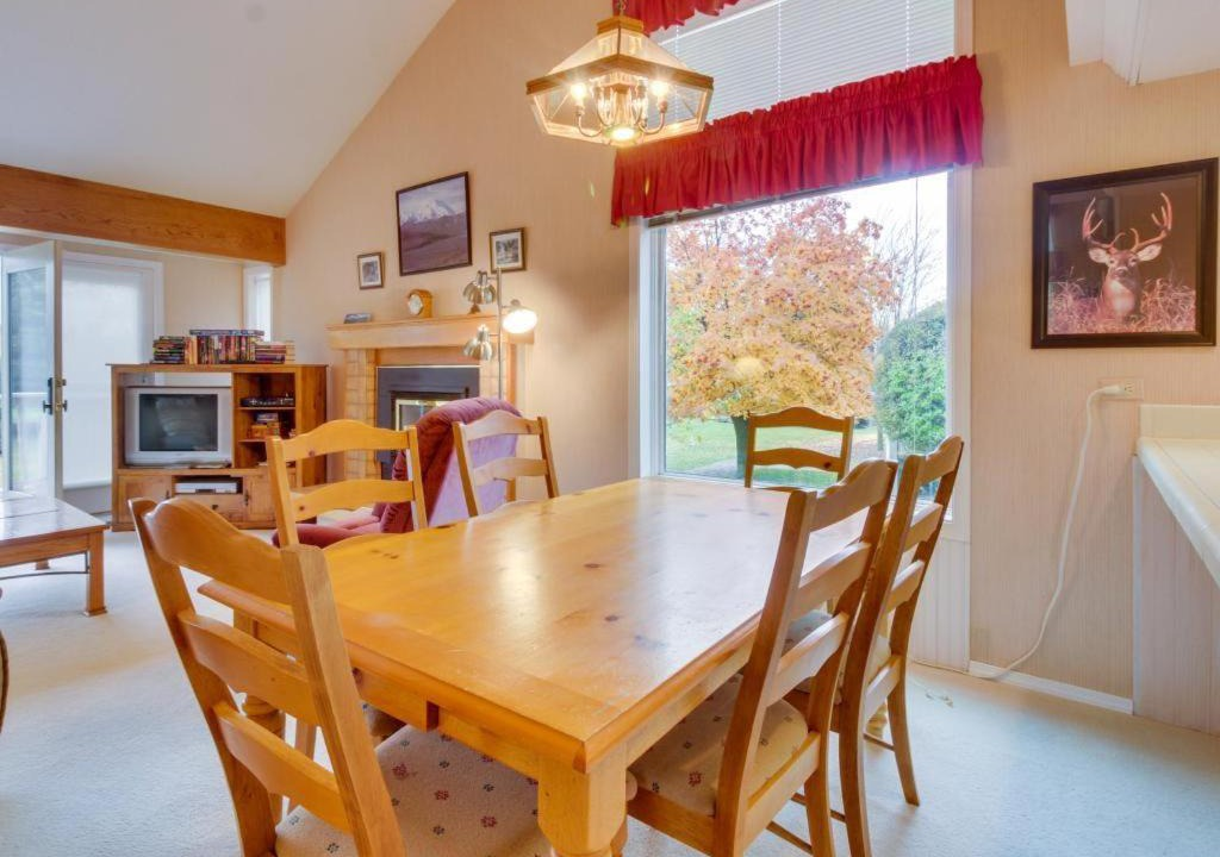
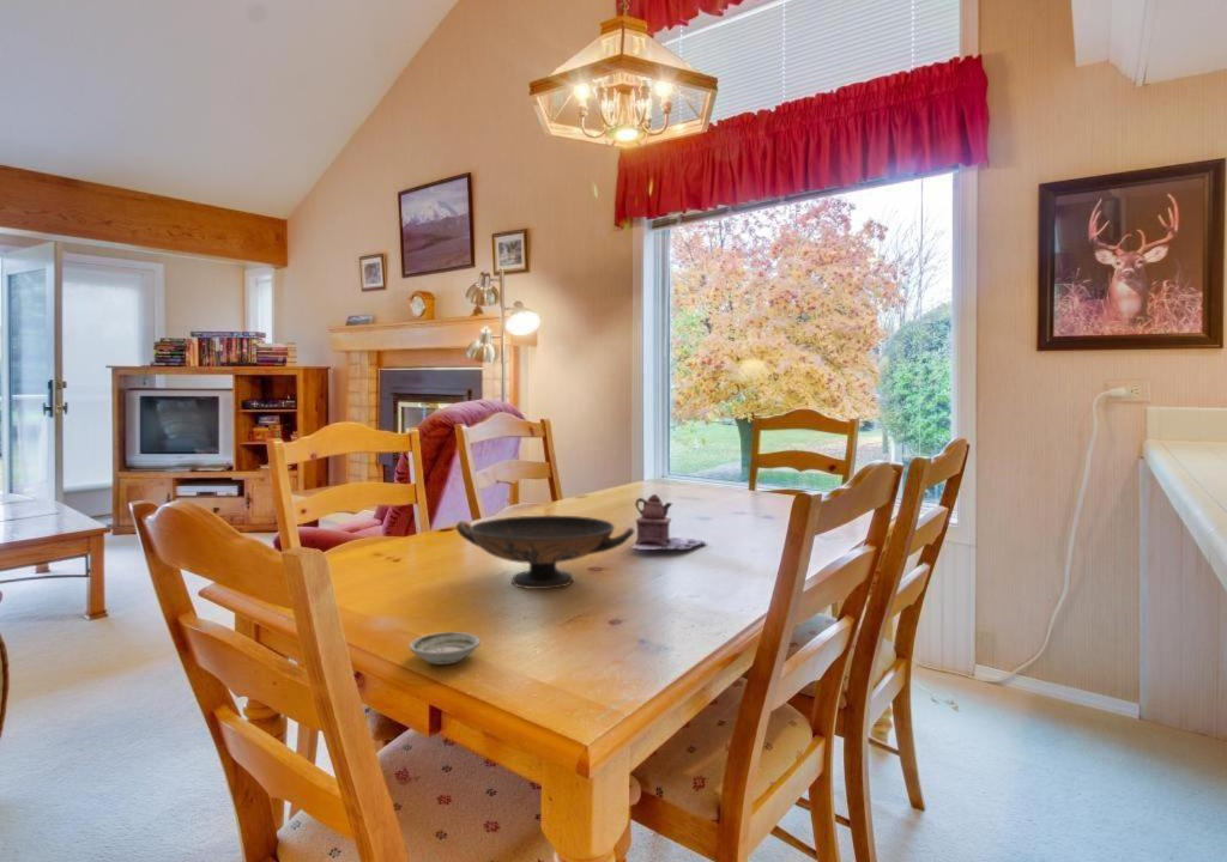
+ saucer [407,631,482,666]
+ decorative bowl [455,515,635,590]
+ teapot [630,493,708,551]
